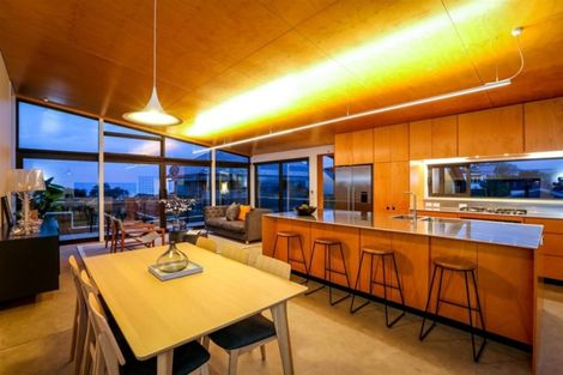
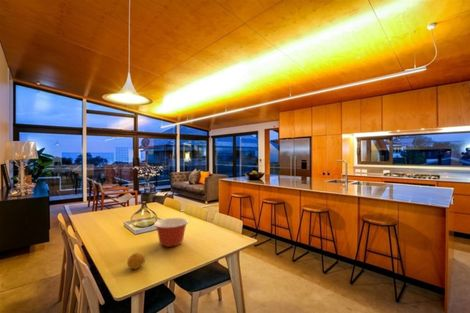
+ fruit [126,251,146,270]
+ mixing bowl [153,217,189,248]
